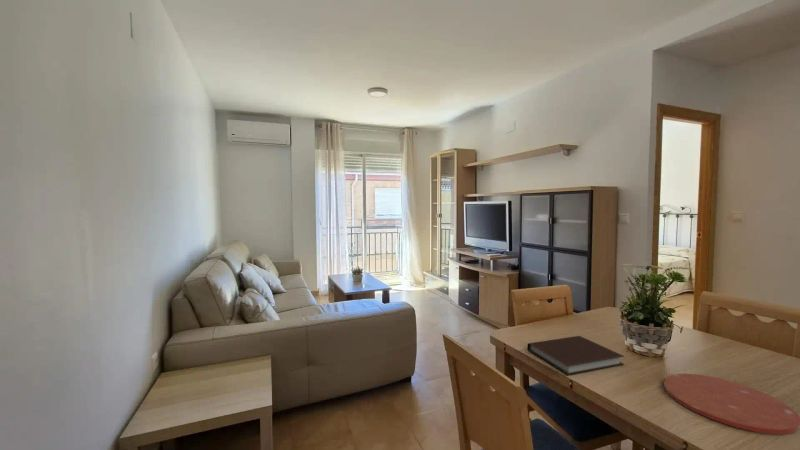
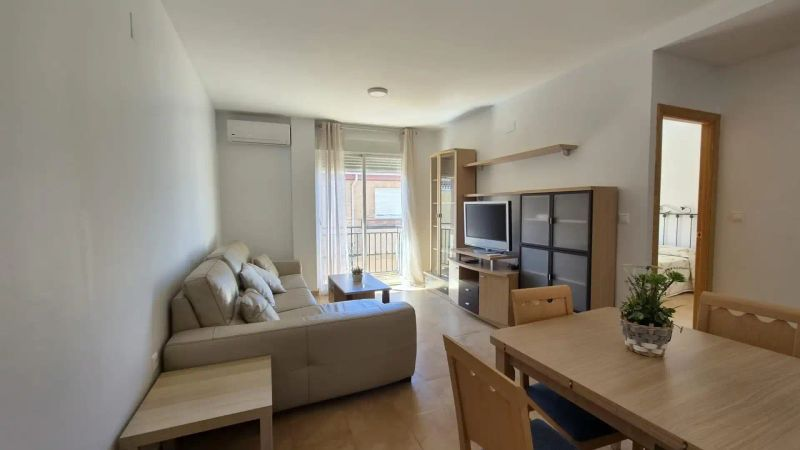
- plate [663,373,800,436]
- notebook [526,335,626,376]
